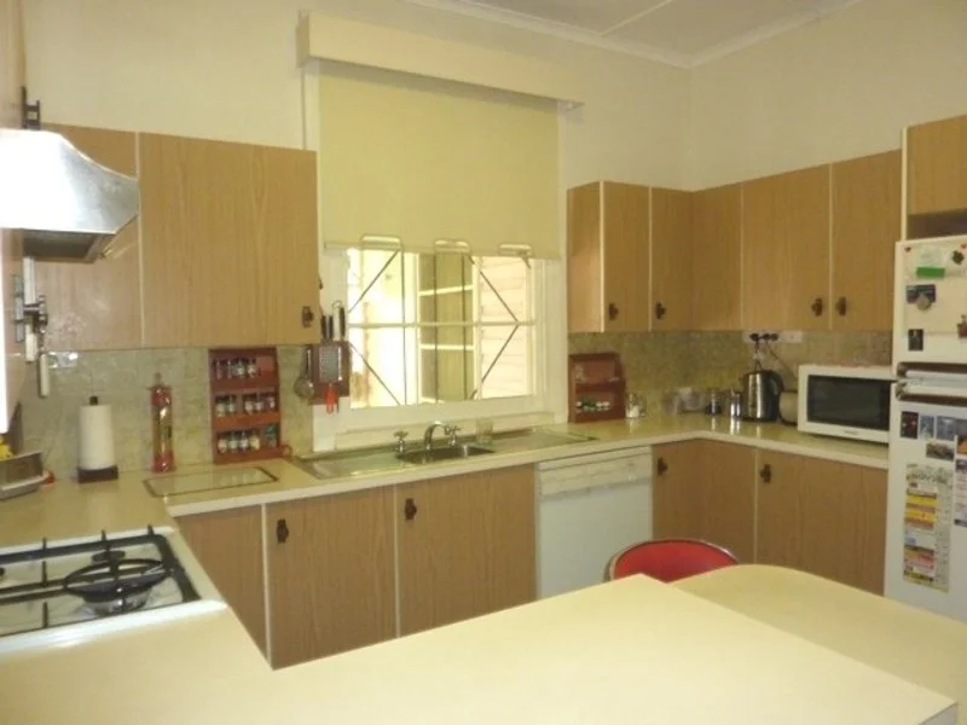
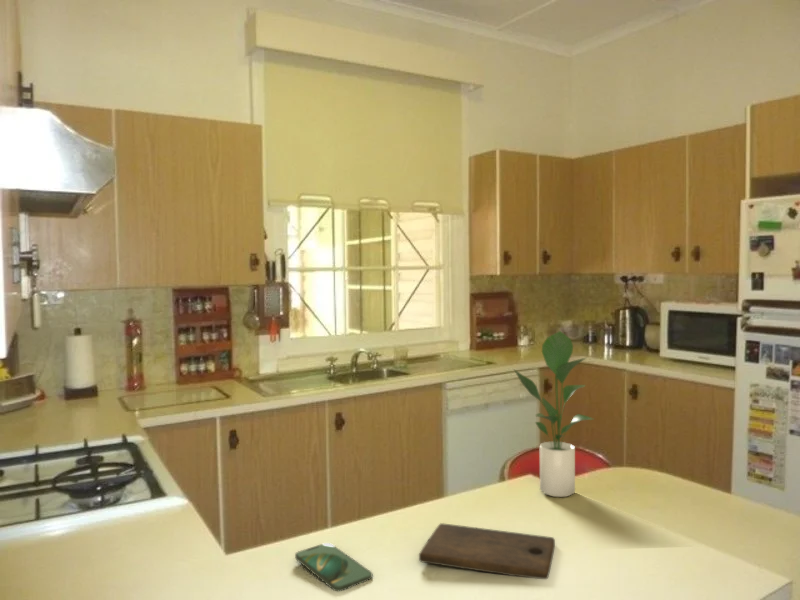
+ cutting board [418,522,556,580]
+ potted plant [513,330,594,498]
+ smartphone [294,542,374,592]
